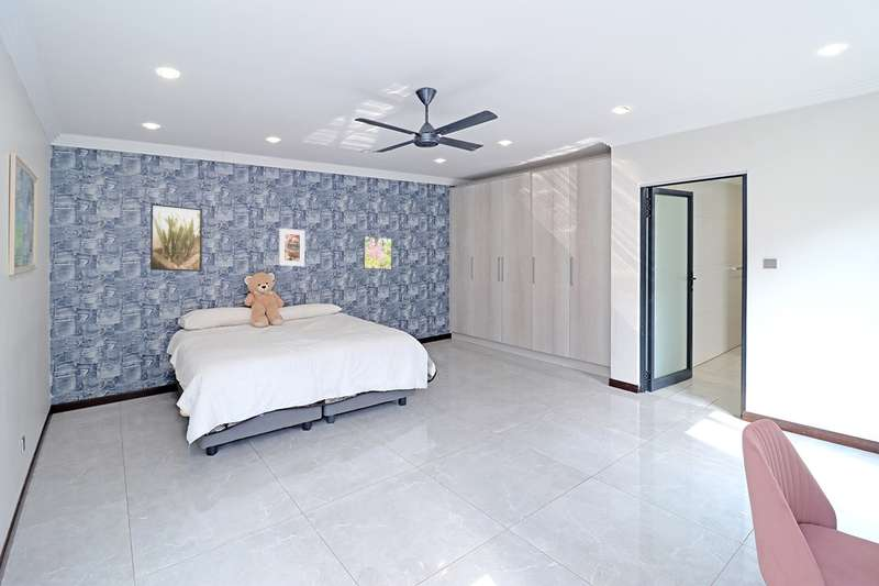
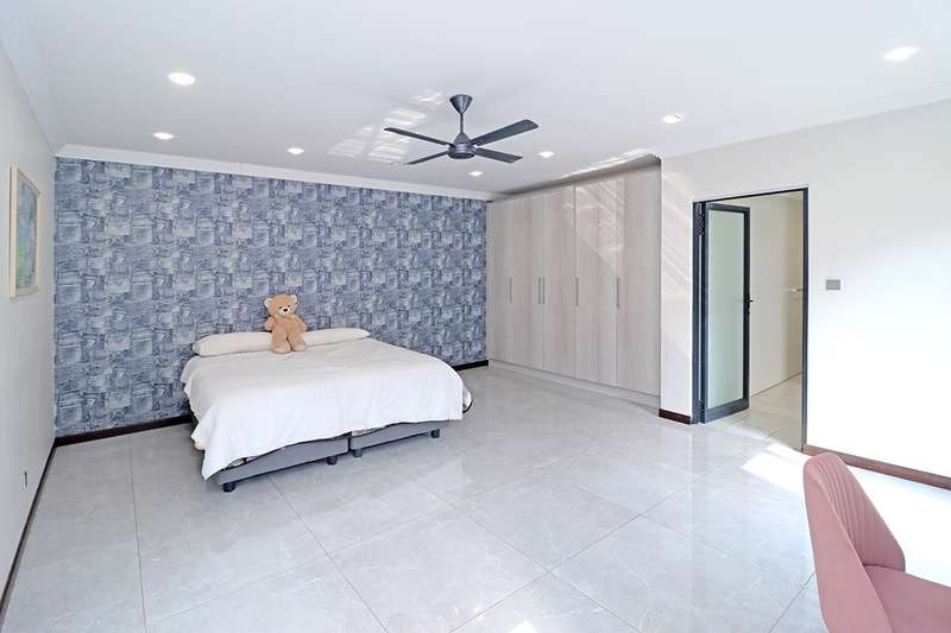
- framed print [149,202,203,273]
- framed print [363,234,393,272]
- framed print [278,228,305,267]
